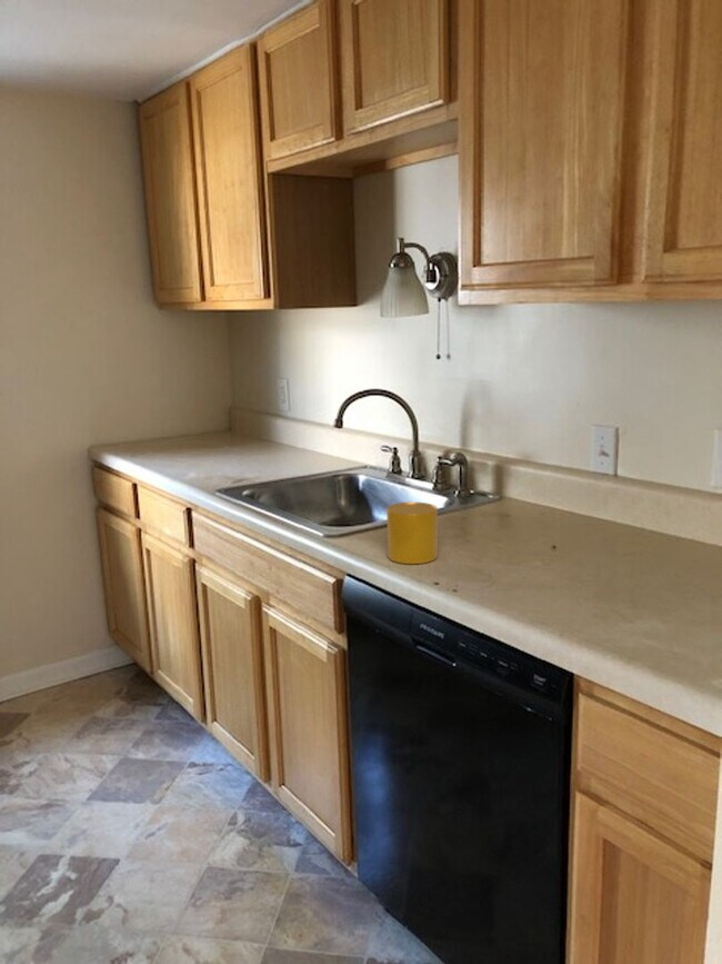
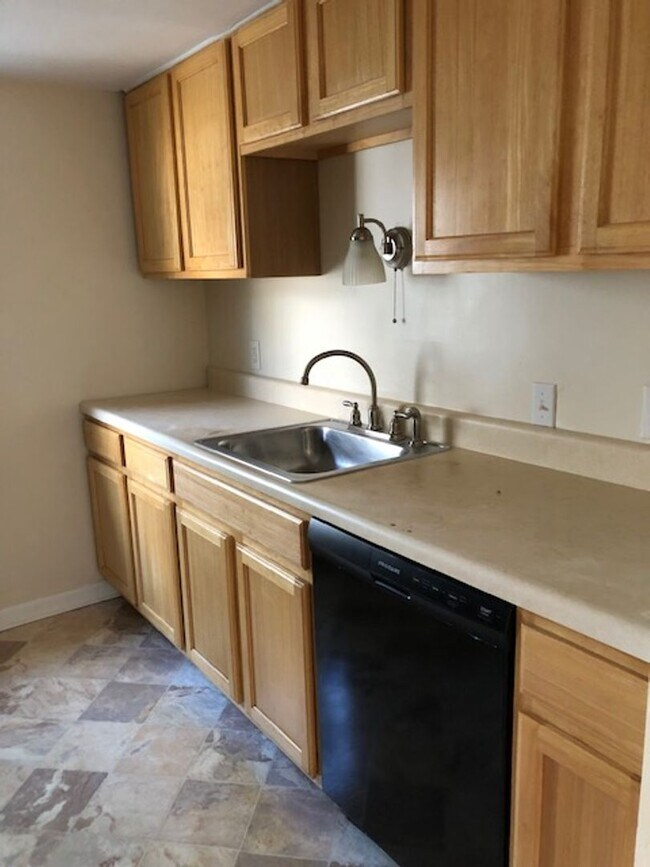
- cup [385,501,439,565]
